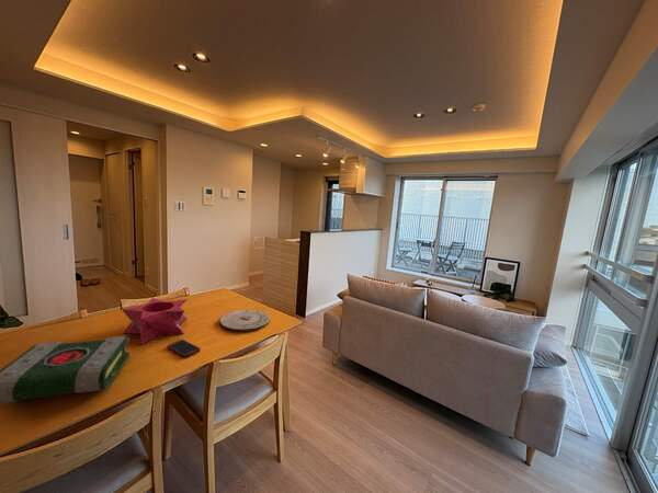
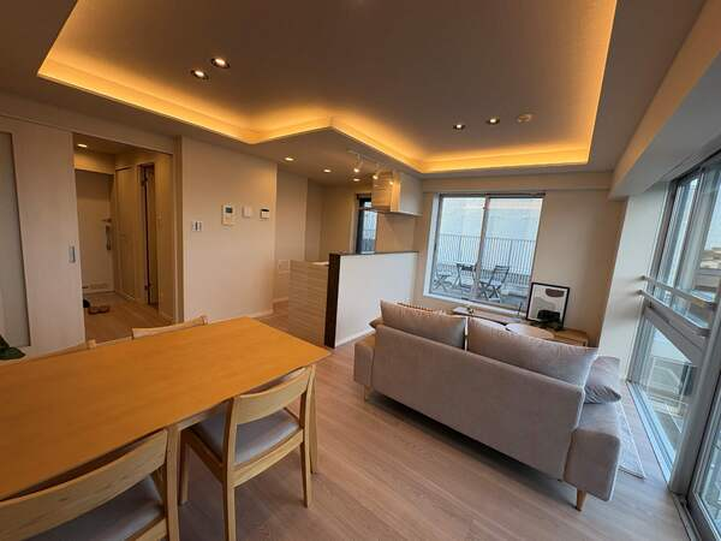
- plate [218,309,271,331]
- book [0,335,131,405]
- cell phone [166,339,202,358]
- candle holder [121,297,189,345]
